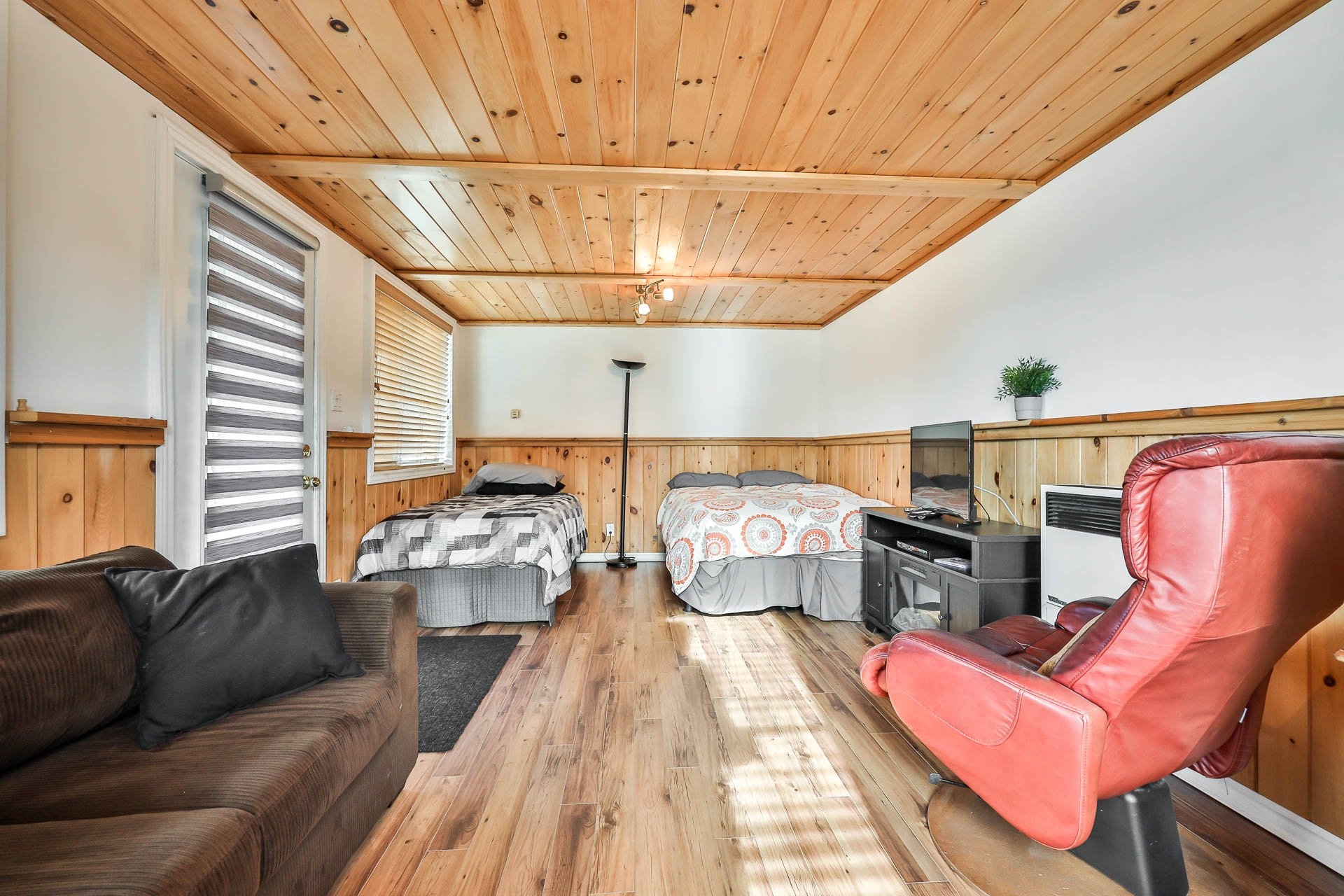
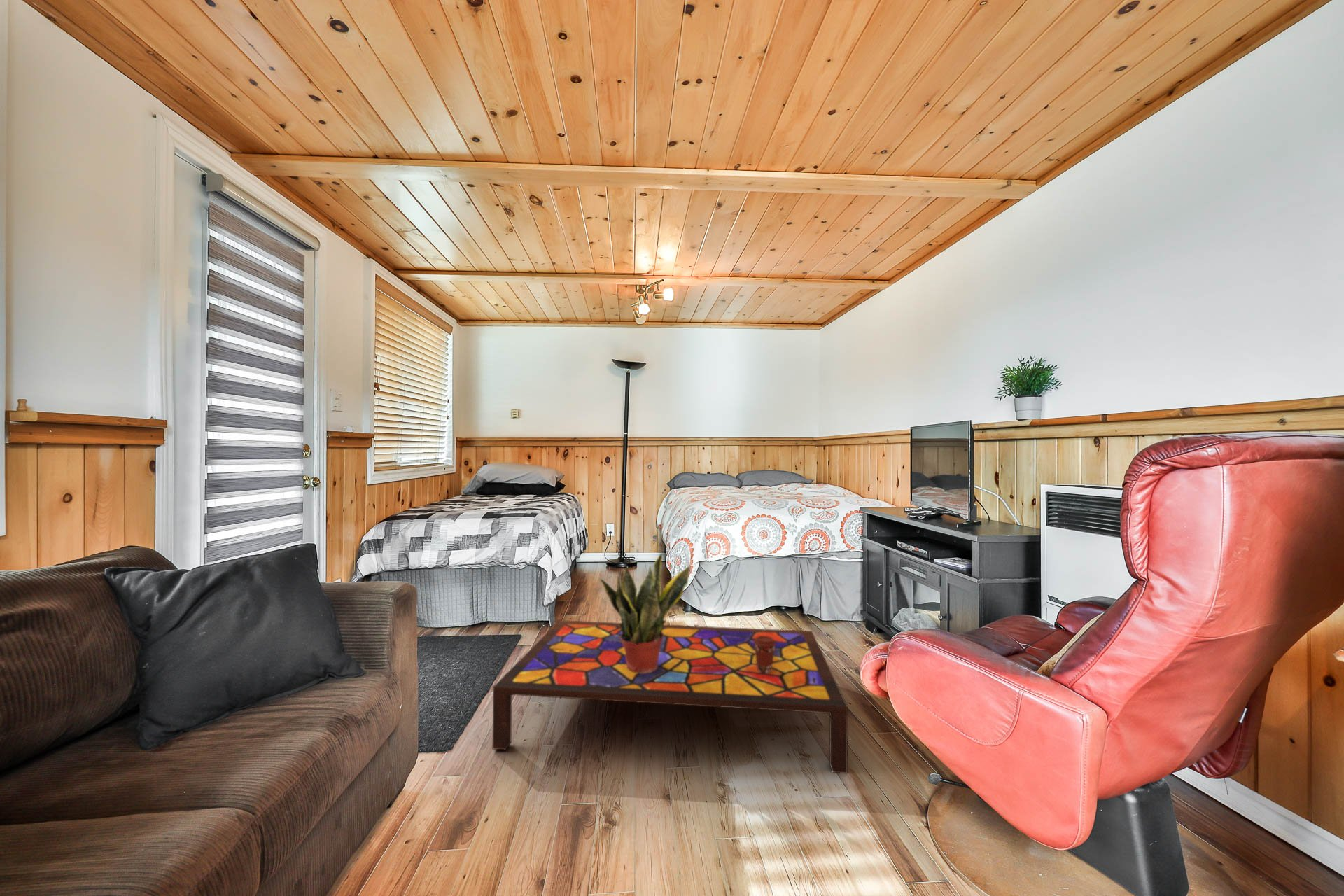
+ potted plant [598,552,691,673]
+ coffee table [492,619,848,774]
+ coffee cup [753,636,776,673]
